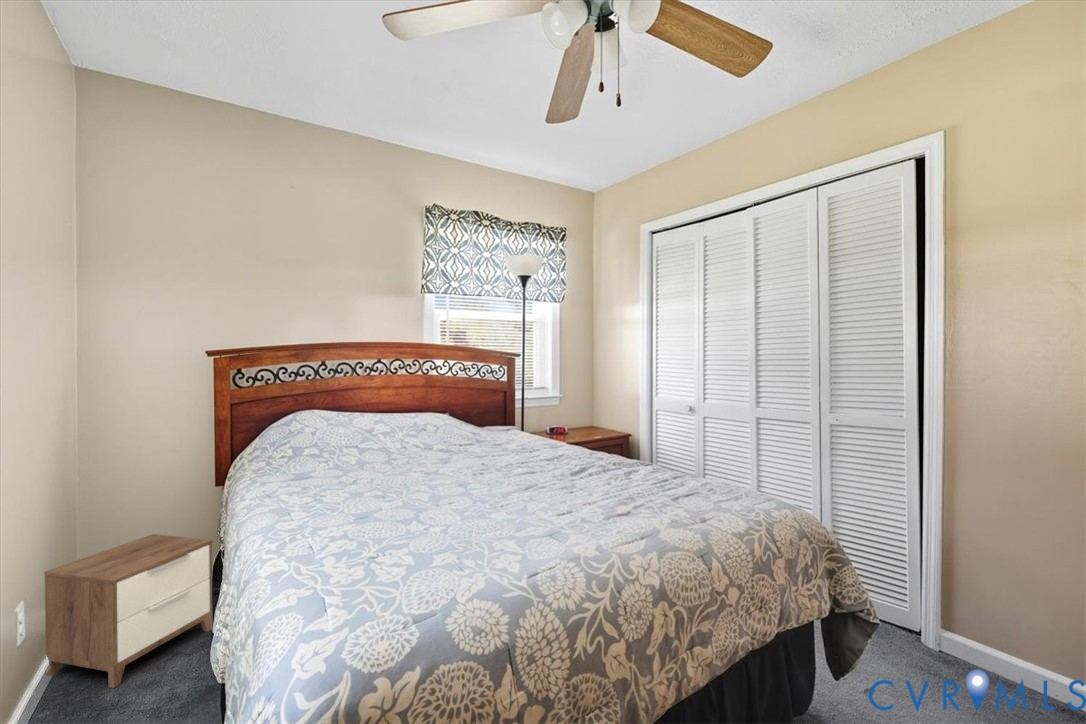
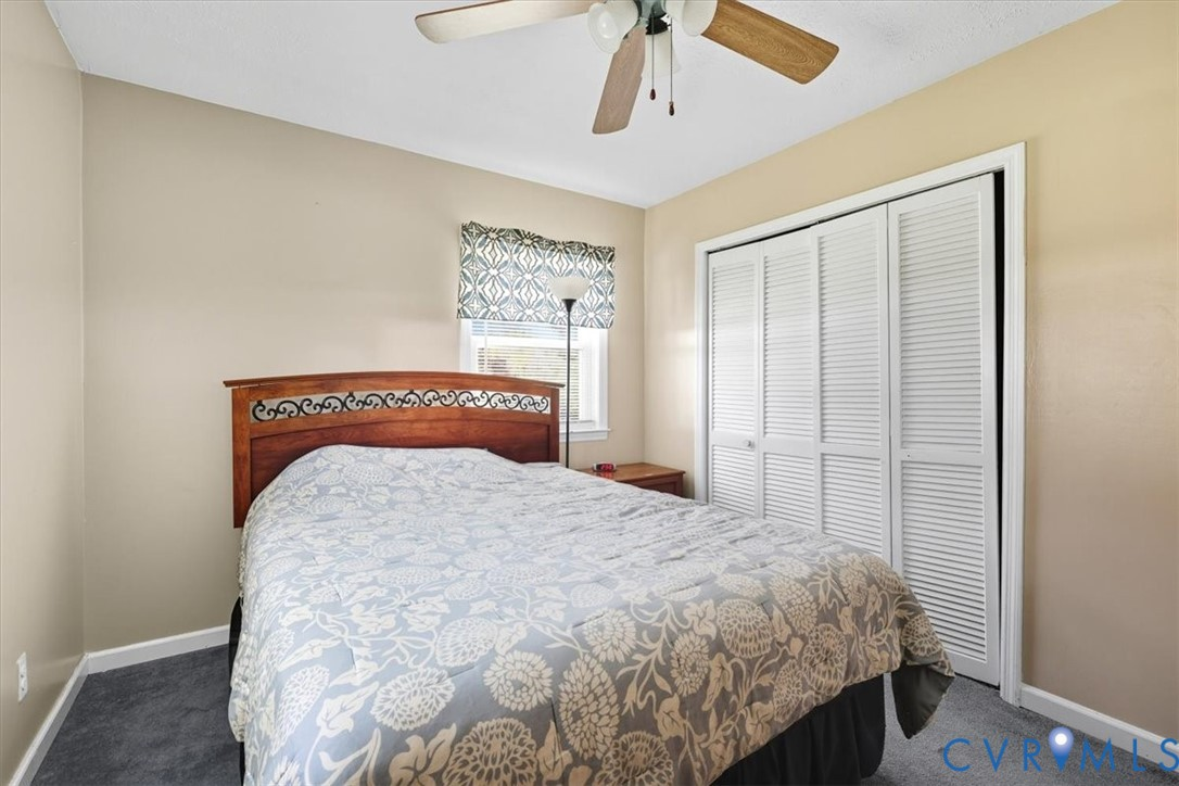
- nightstand [43,533,213,689]
